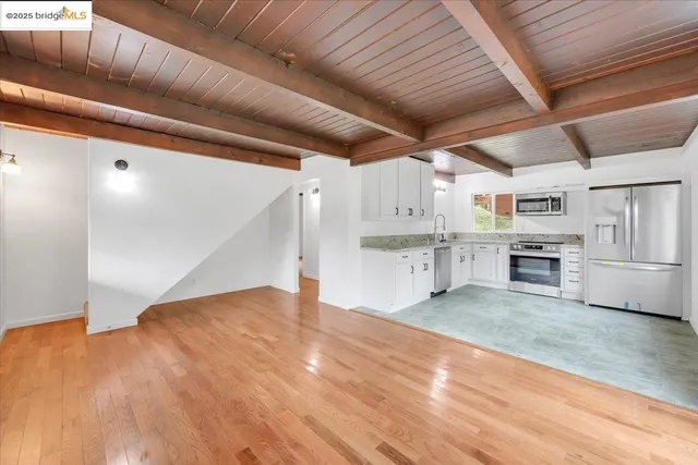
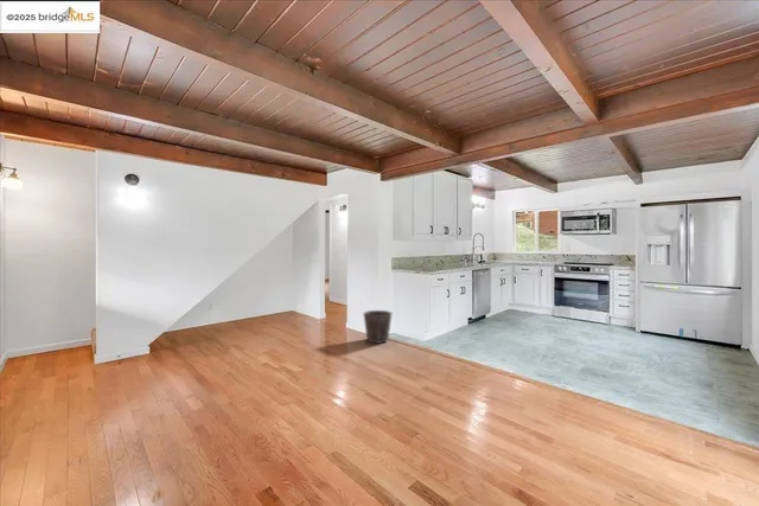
+ waste bin [362,309,394,345]
